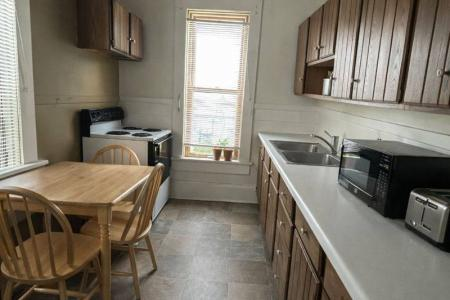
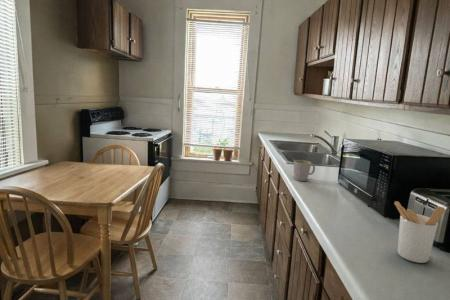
+ mug [293,159,316,182]
+ utensil holder [393,200,446,264]
